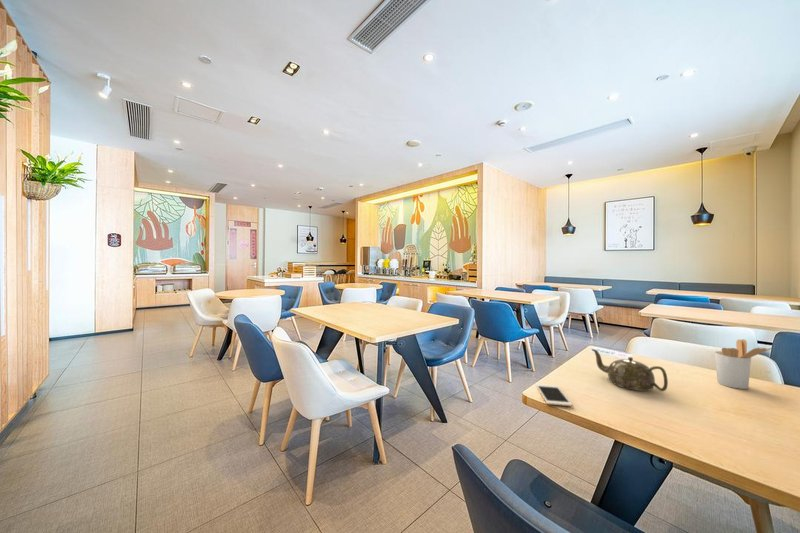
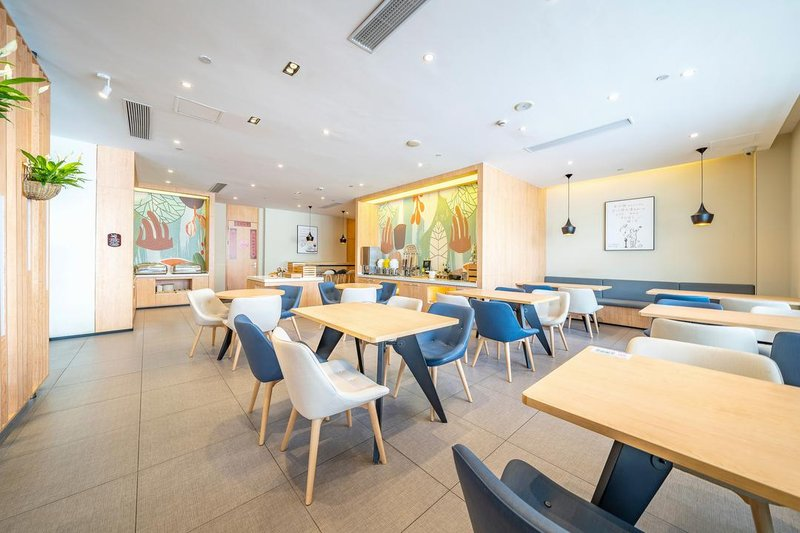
- teapot [591,348,669,392]
- cell phone [535,383,573,407]
- utensil holder [714,338,773,390]
